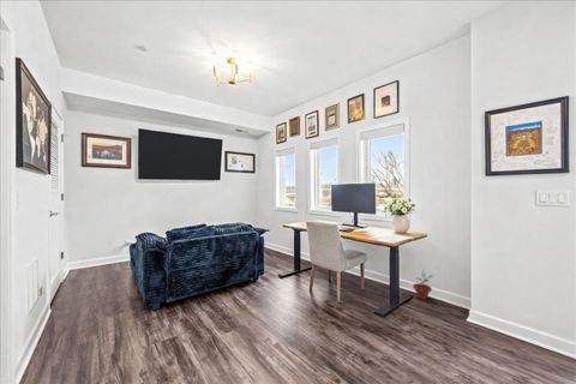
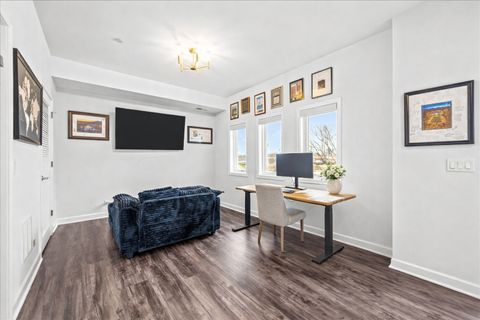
- potted plant [412,270,434,300]
